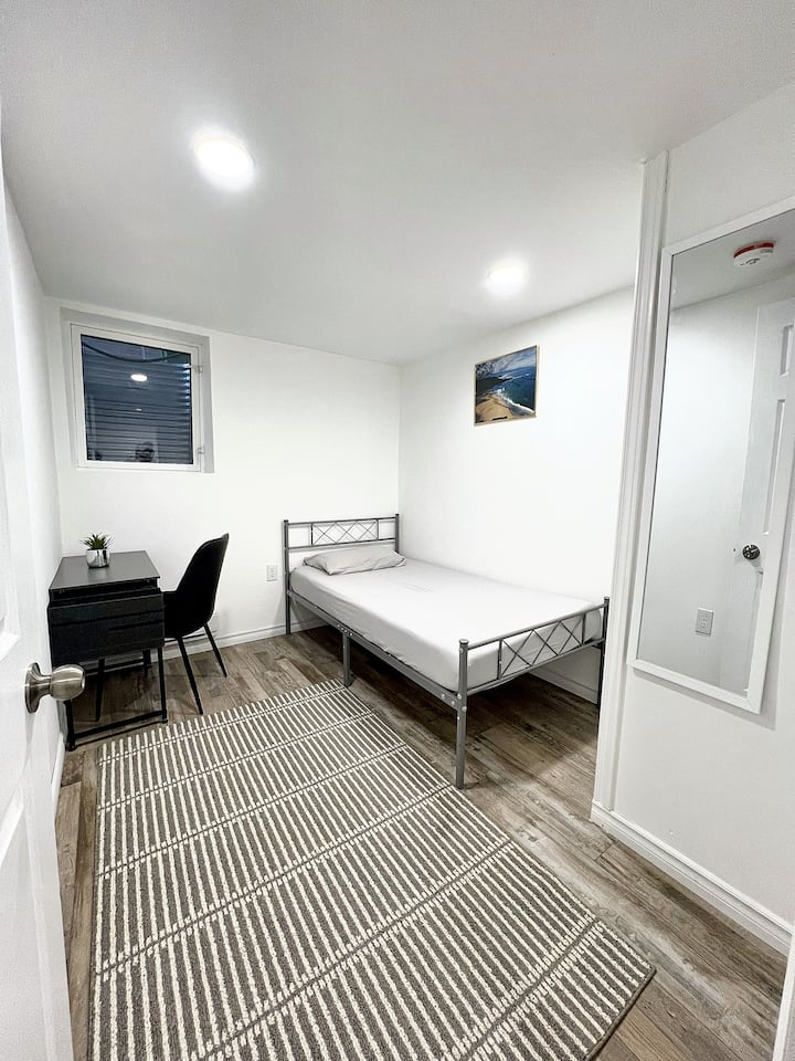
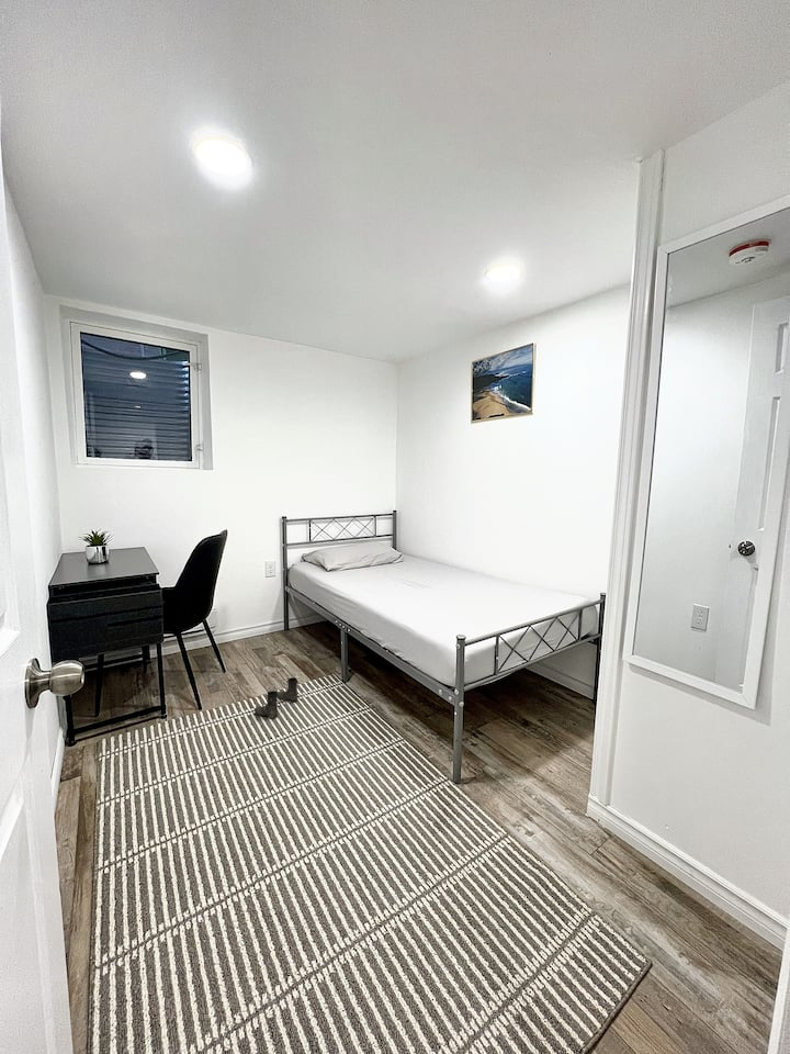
+ boots [253,676,298,719]
